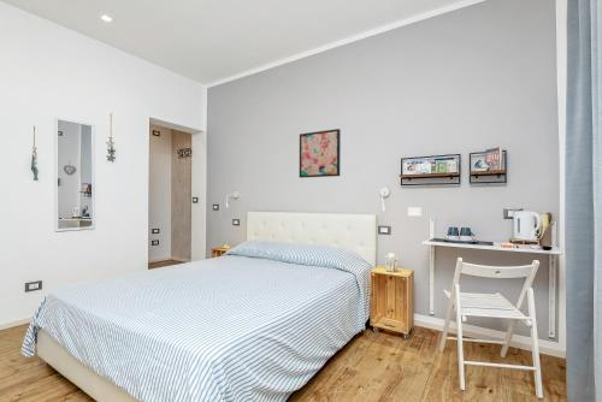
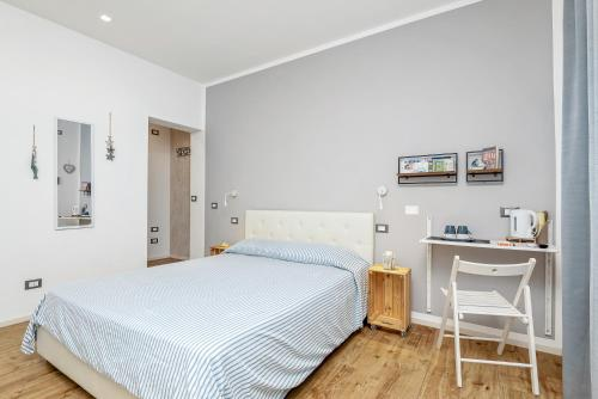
- wall art [299,128,342,179]
